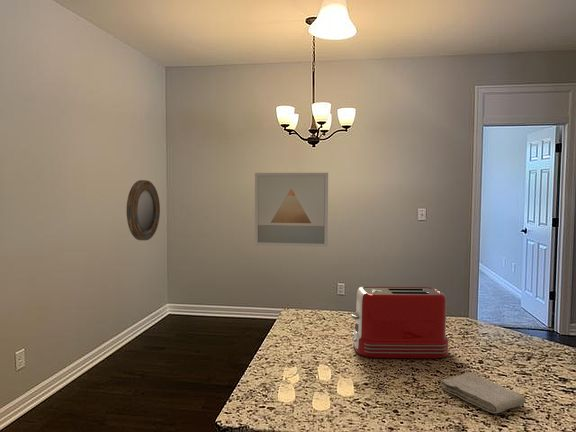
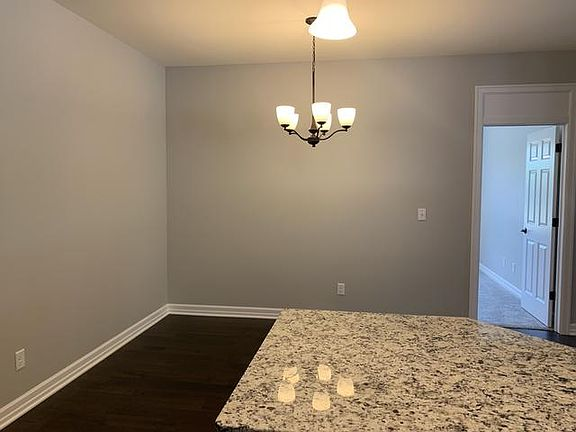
- home mirror [126,179,161,241]
- toaster [350,286,449,359]
- wall art [254,172,329,248]
- washcloth [439,372,526,414]
